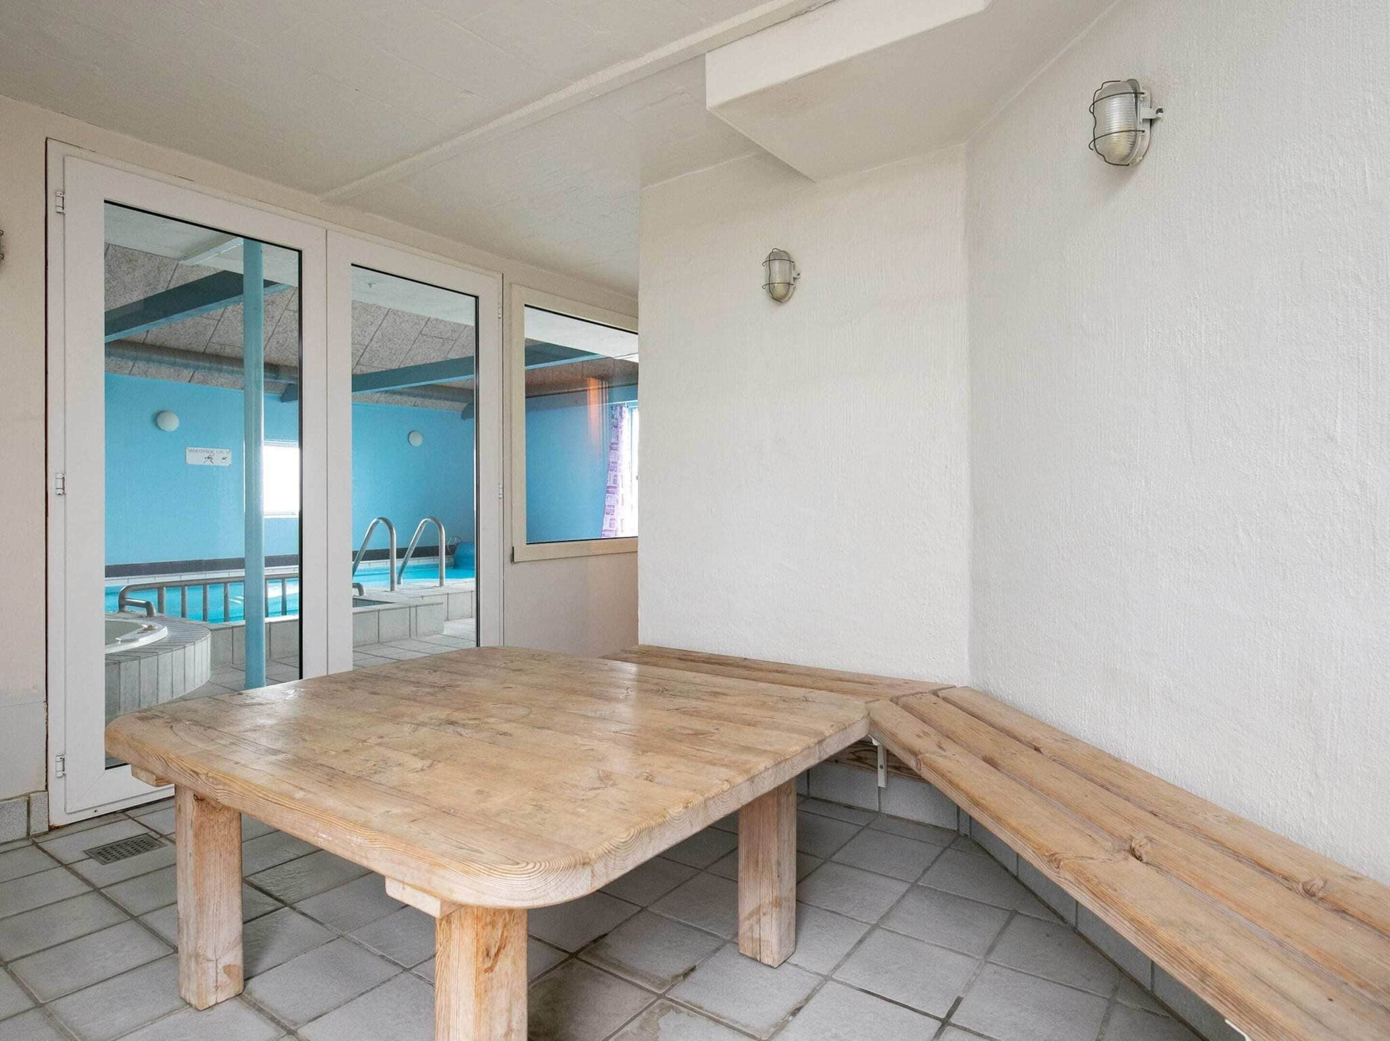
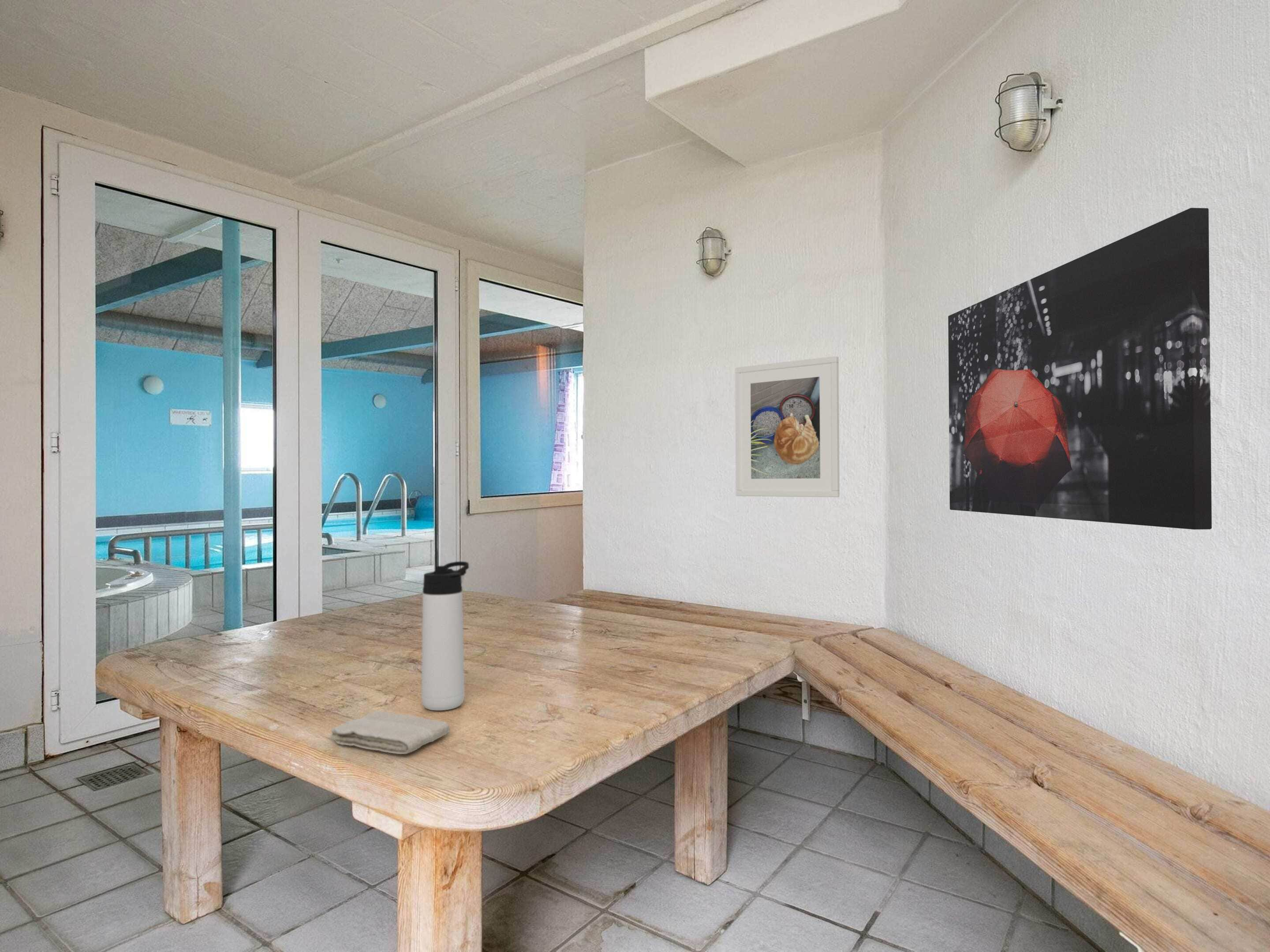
+ wall art [948,208,1212,530]
+ washcloth [329,710,450,755]
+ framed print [735,356,840,498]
+ thermos bottle [421,561,470,711]
